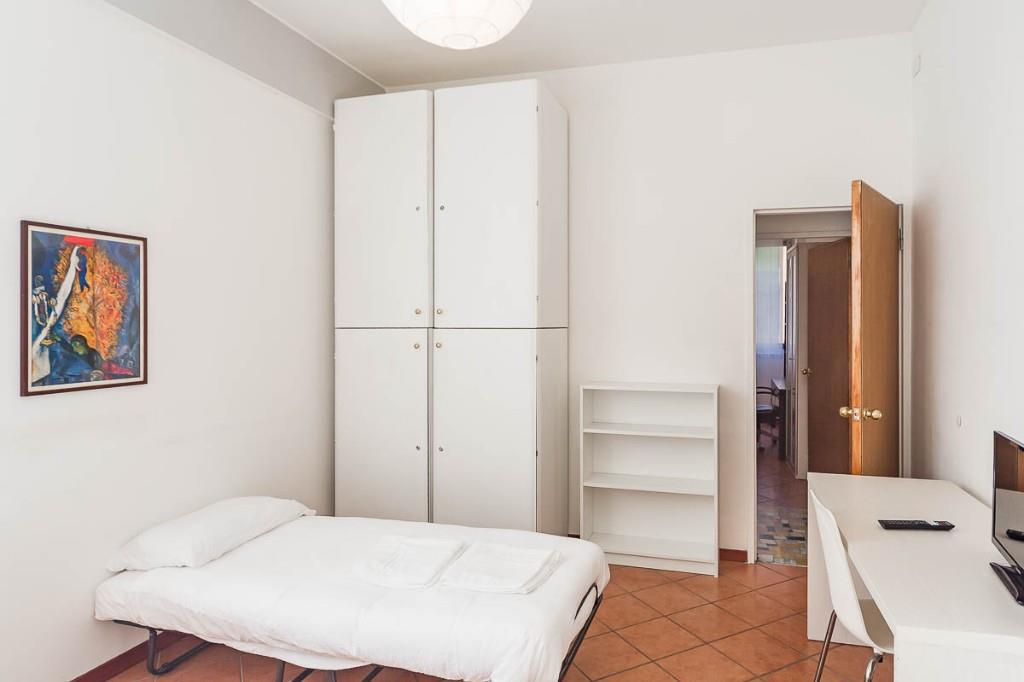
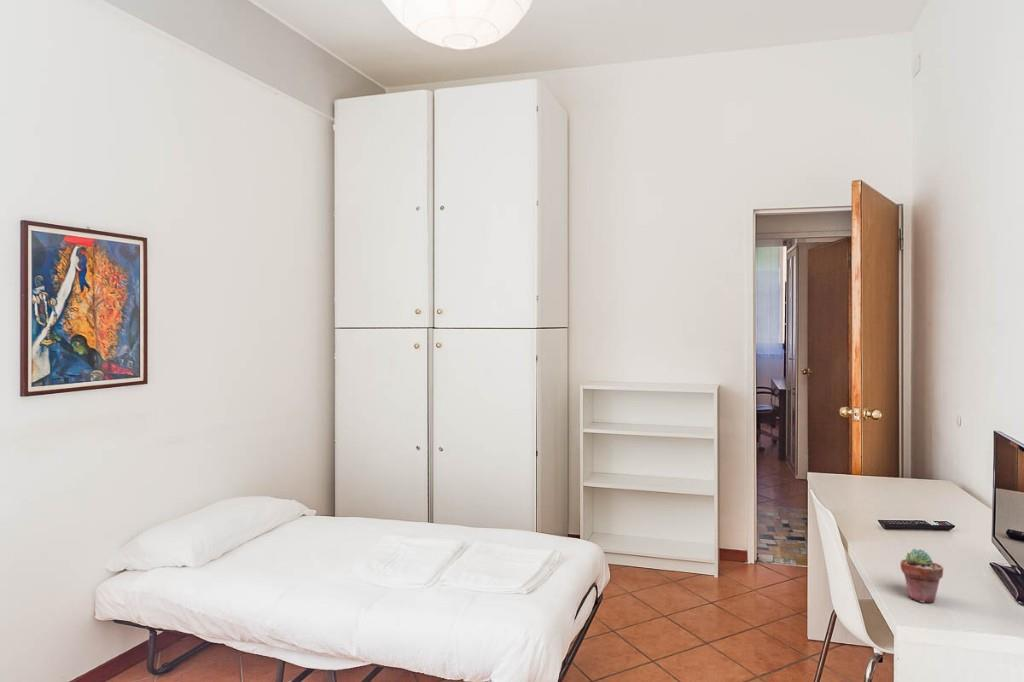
+ potted succulent [900,548,944,604]
